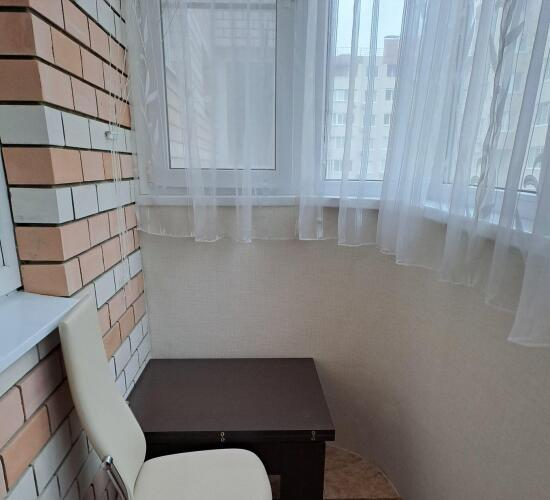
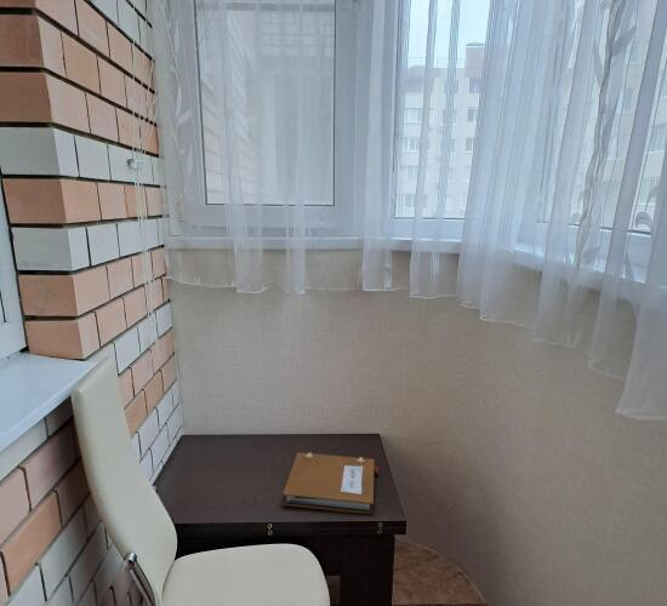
+ notebook [281,451,380,515]
